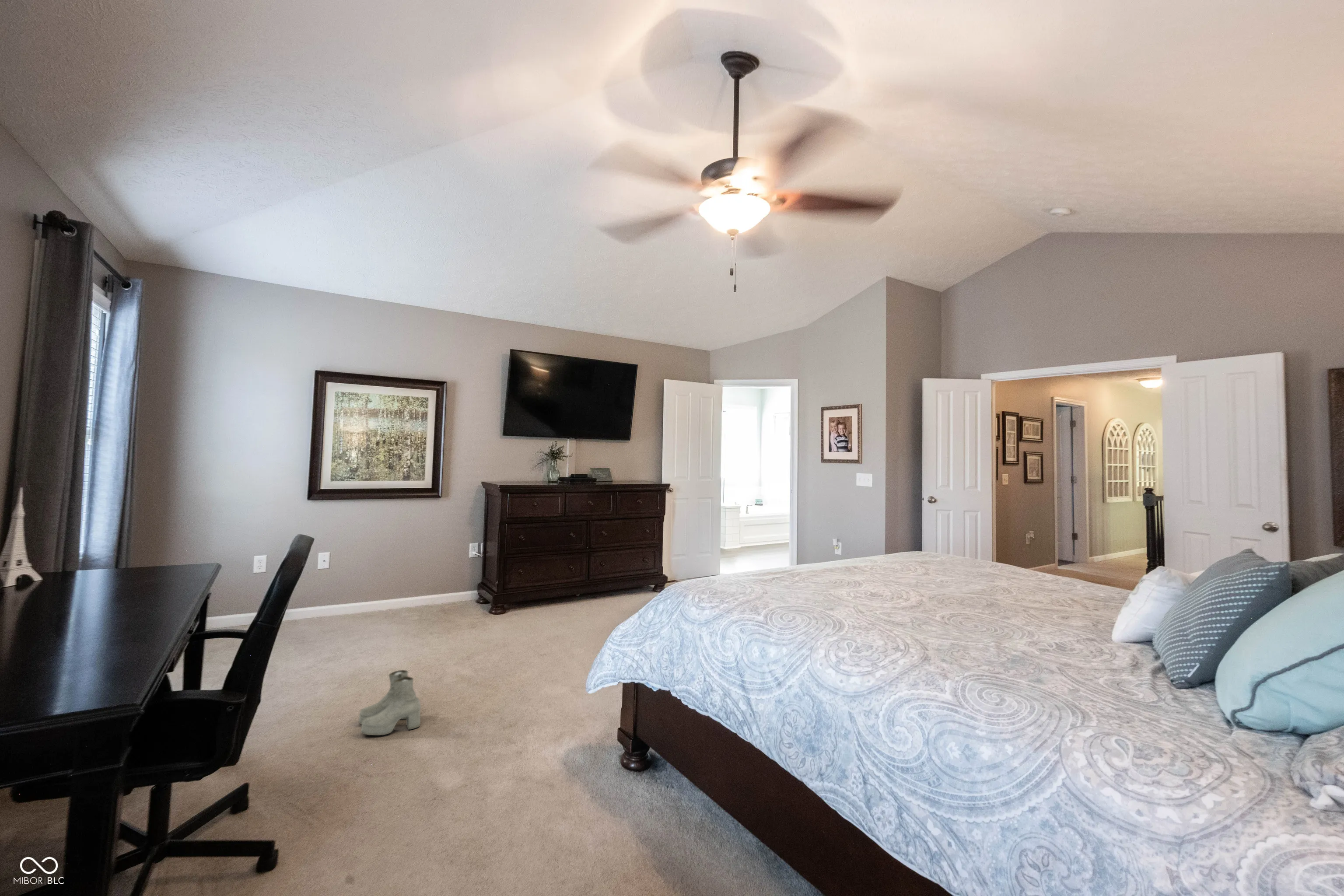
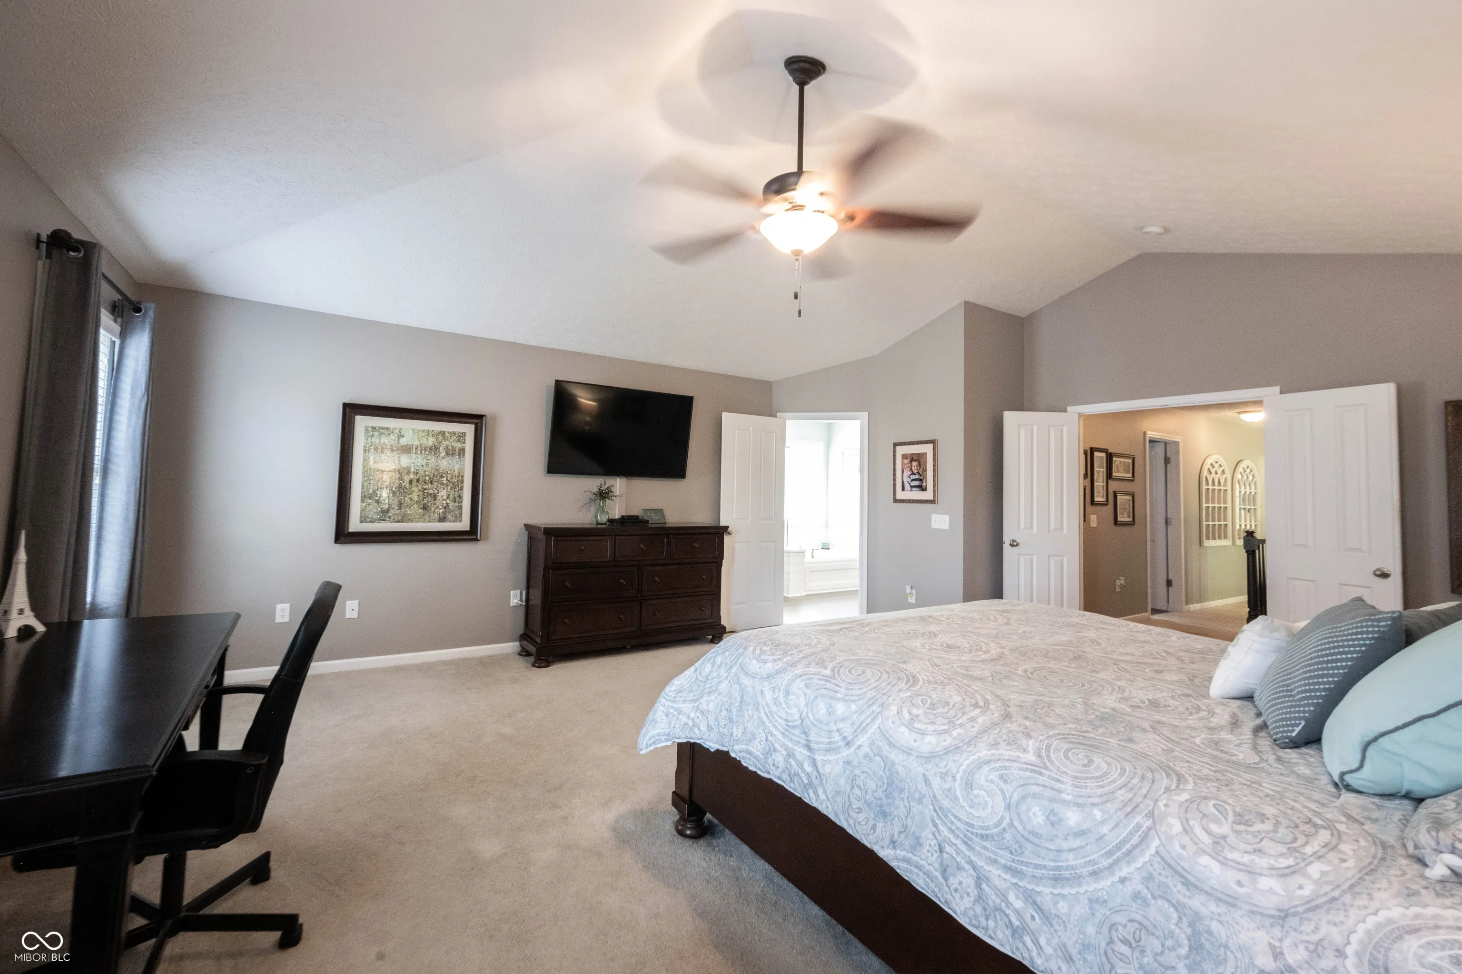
- boots [358,669,421,736]
